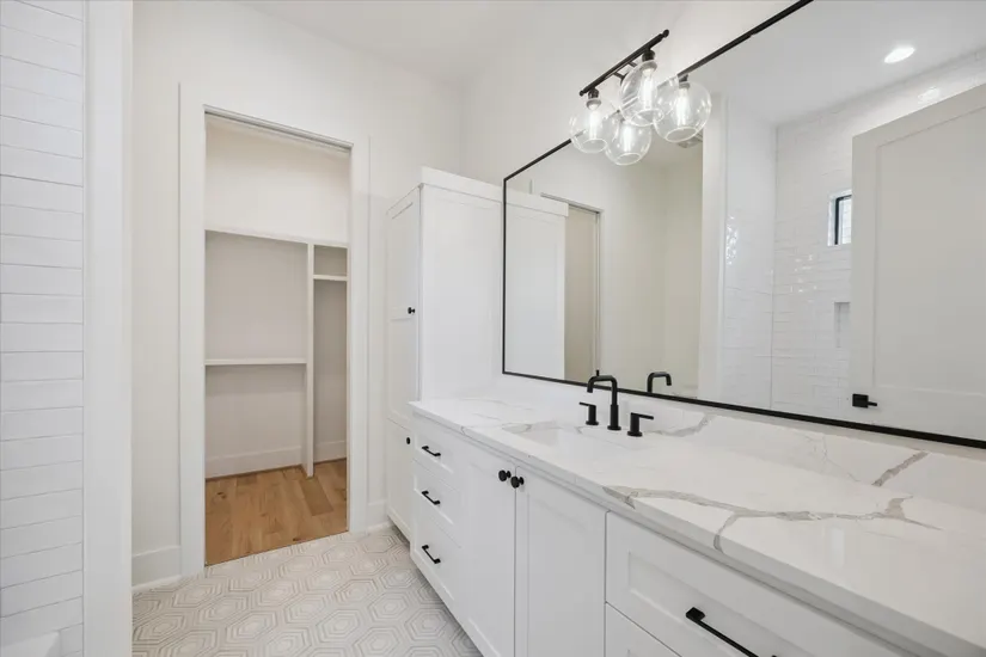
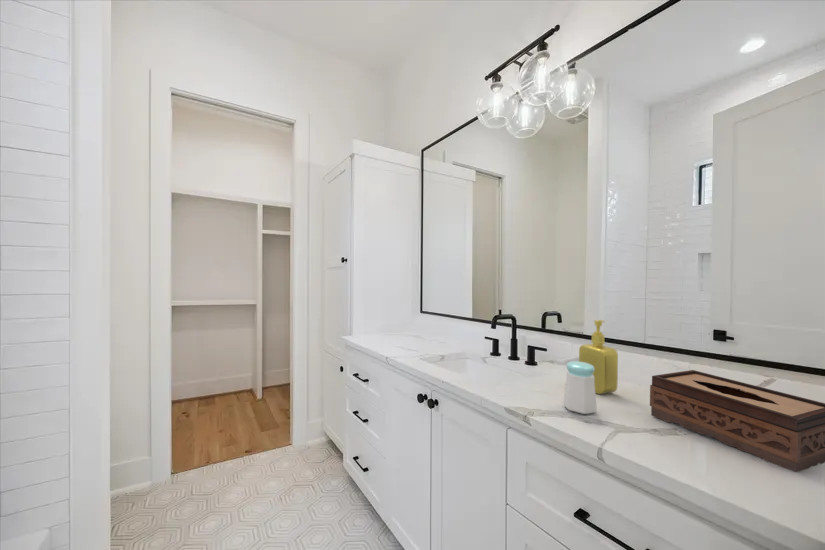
+ soap dispenser [578,319,619,395]
+ salt shaker [563,360,598,415]
+ tissue box [649,369,825,473]
